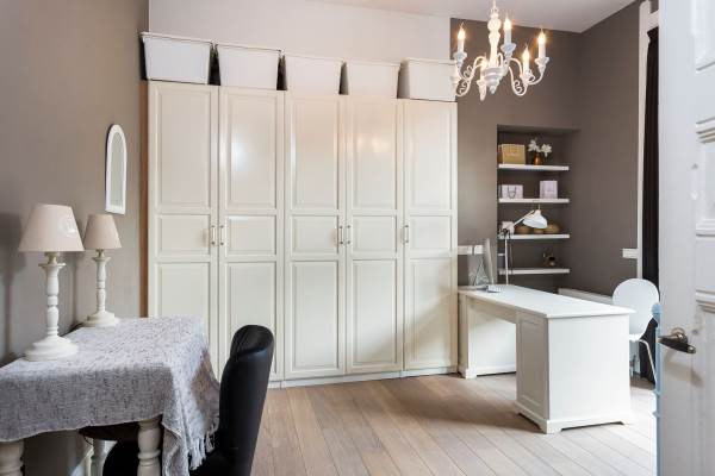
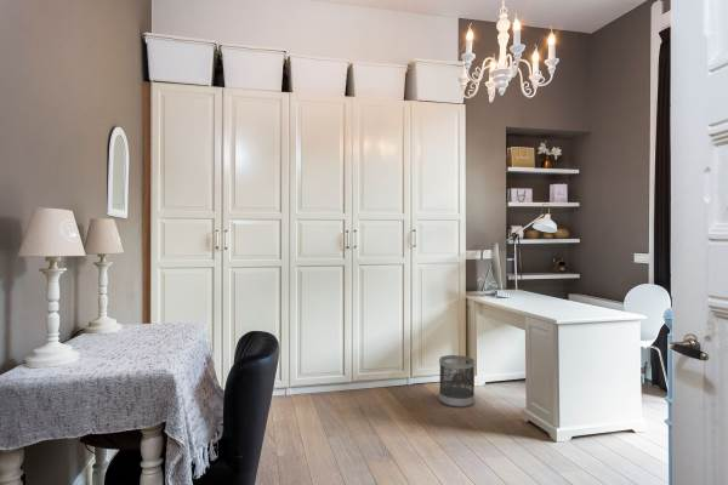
+ wastebasket [438,354,476,409]
